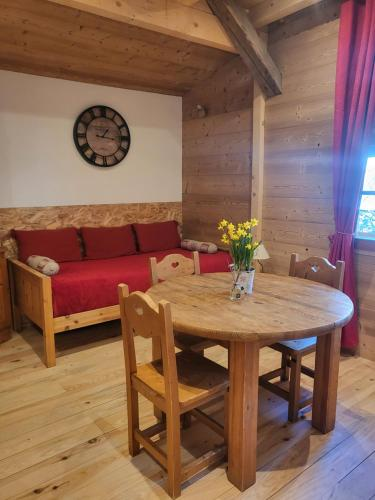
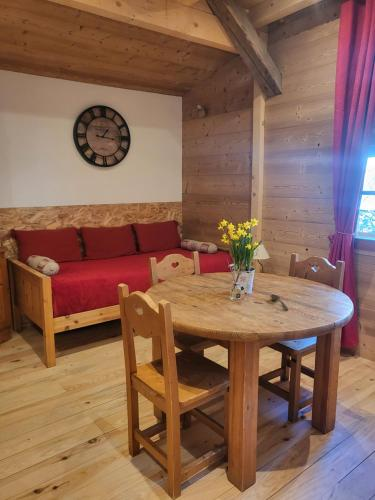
+ soupspoon [269,293,290,311]
